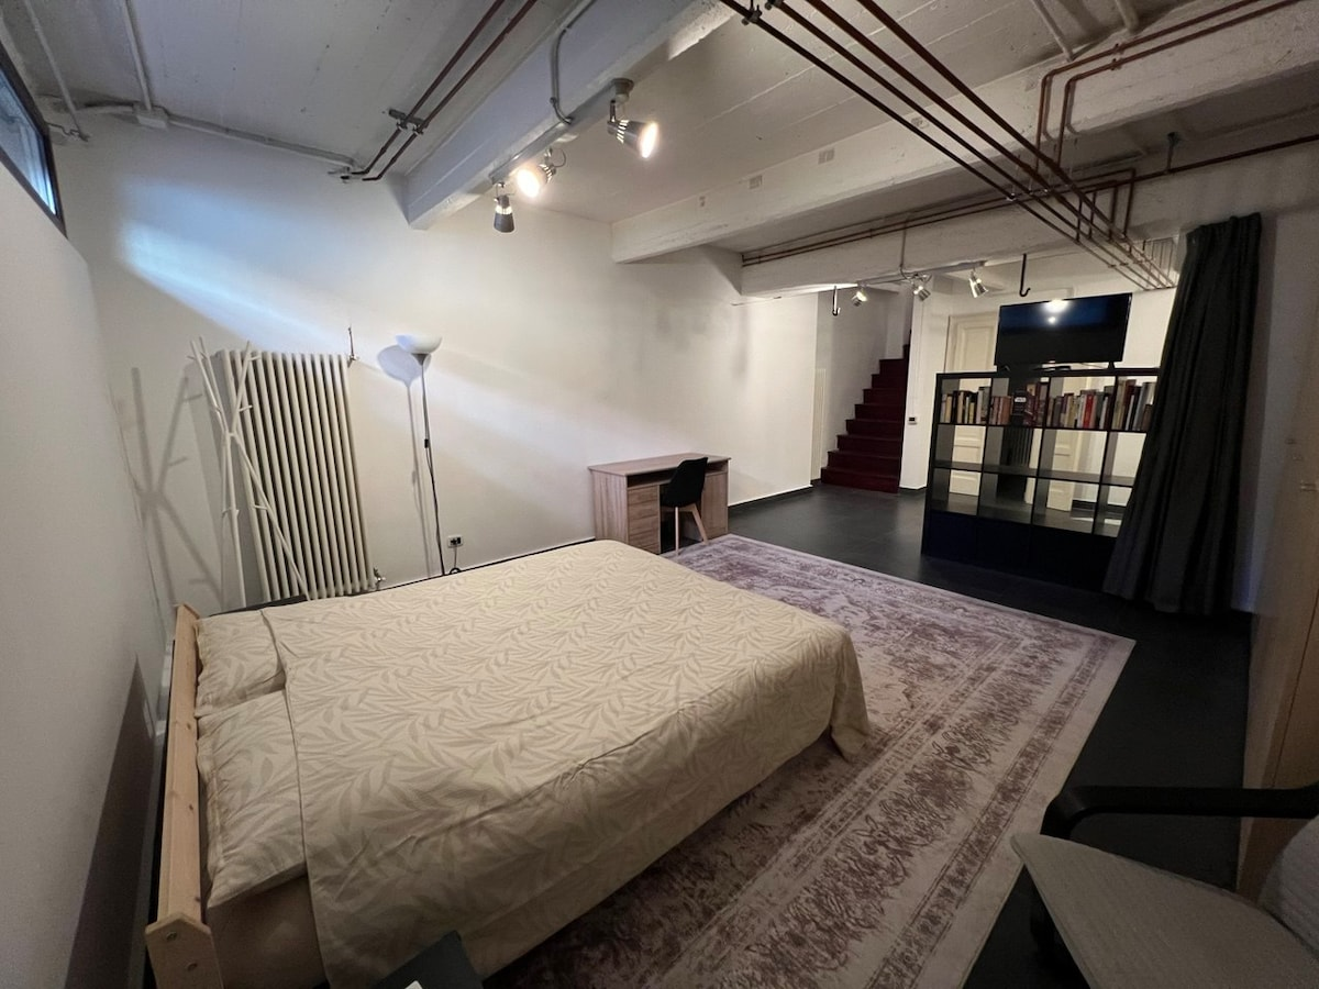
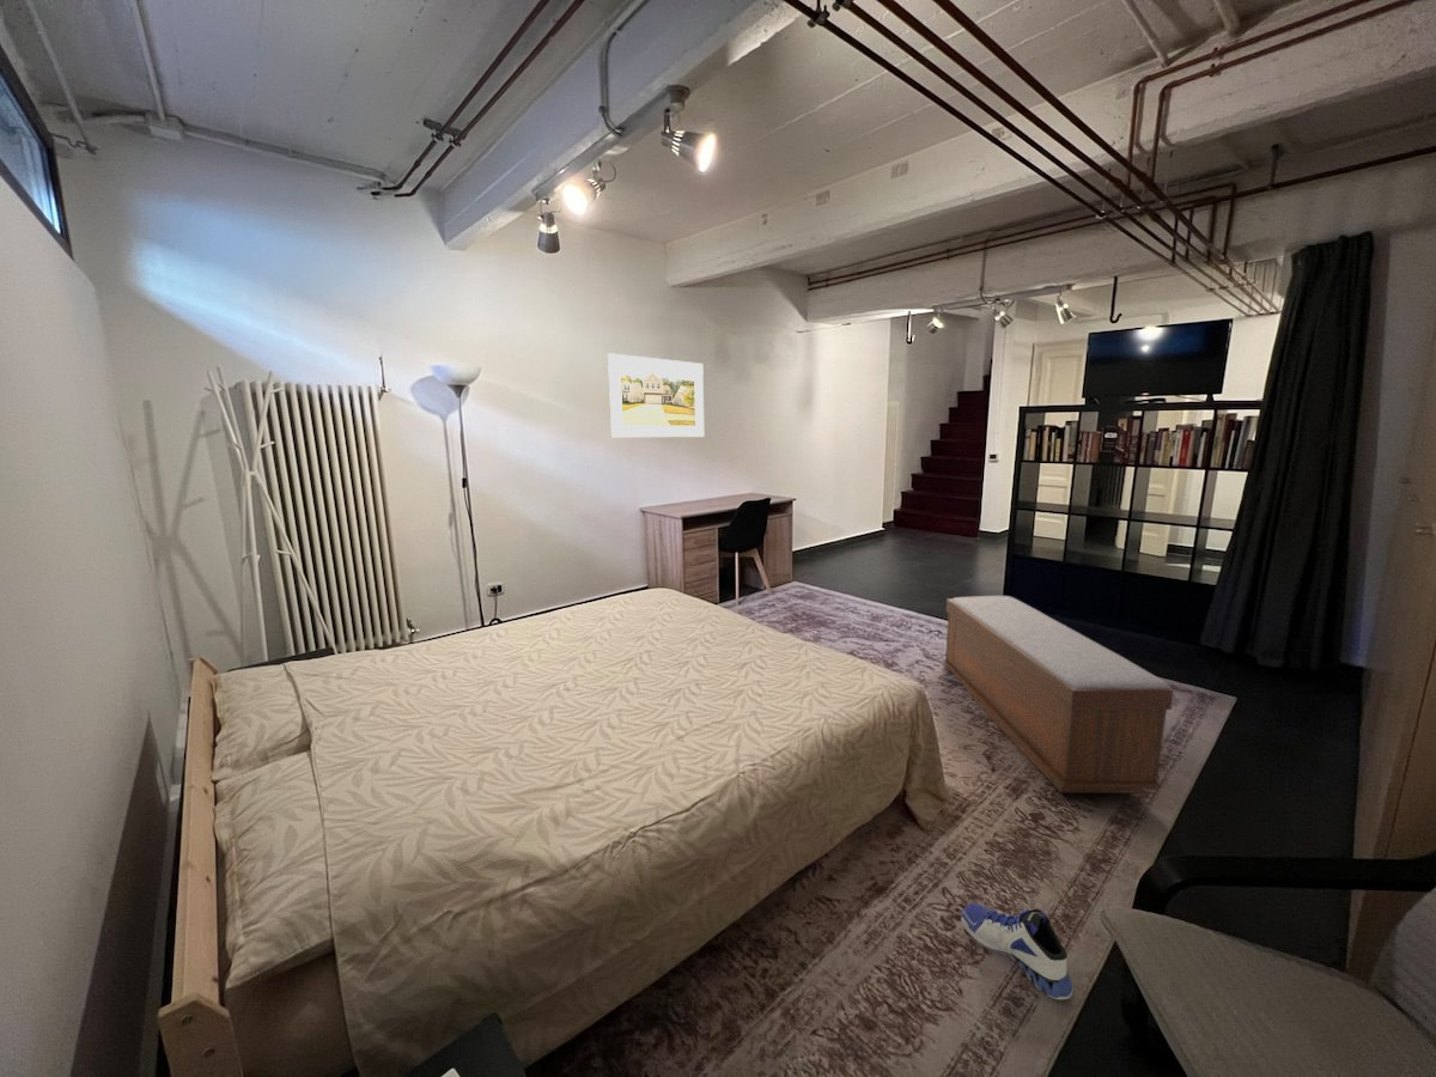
+ bench [942,595,1174,795]
+ sneaker [960,901,1075,1000]
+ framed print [607,352,705,438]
